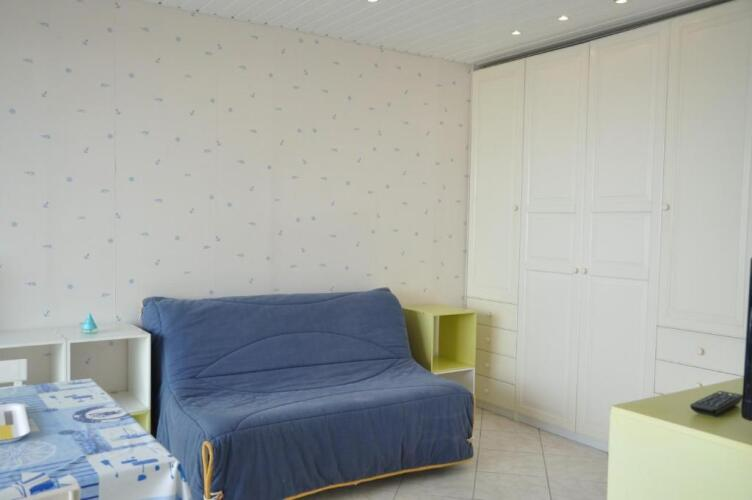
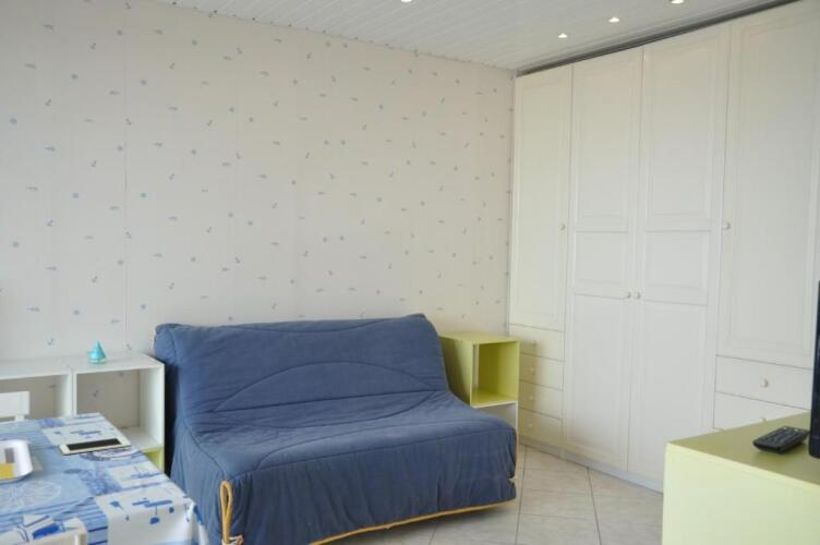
+ cell phone [59,436,132,456]
